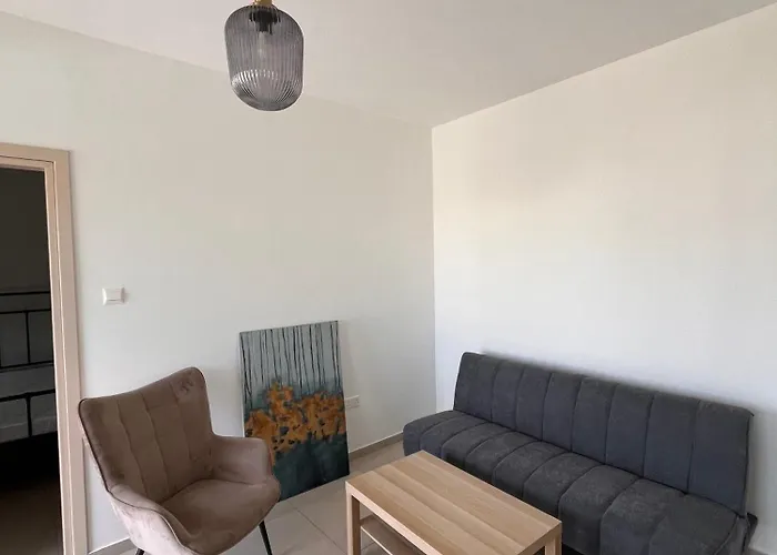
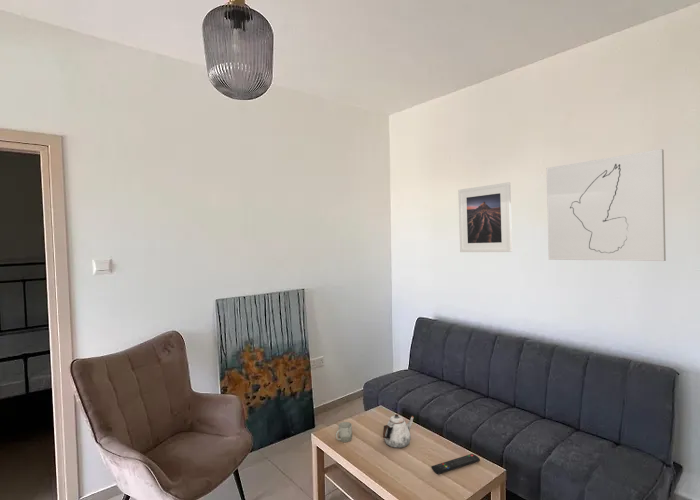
+ remote control [430,453,481,475]
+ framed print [457,181,513,253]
+ wall art [546,148,667,262]
+ teapot [382,413,415,449]
+ cup [335,421,353,443]
